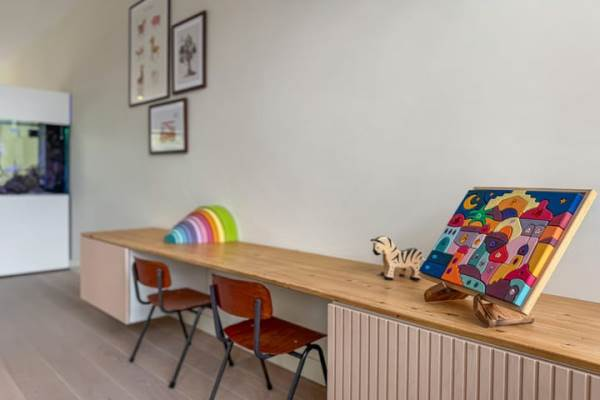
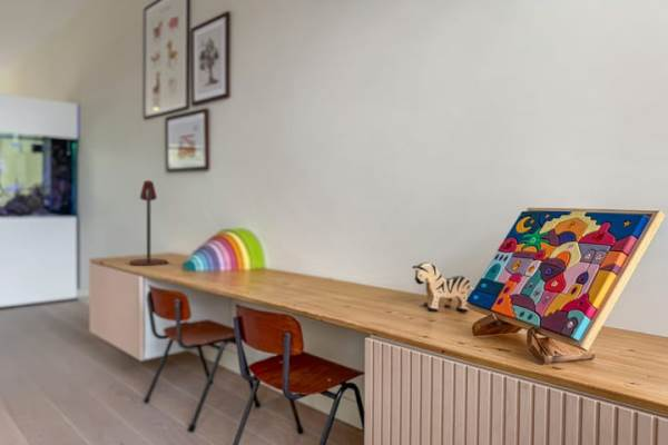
+ desk lamp [128,179,168,267]
